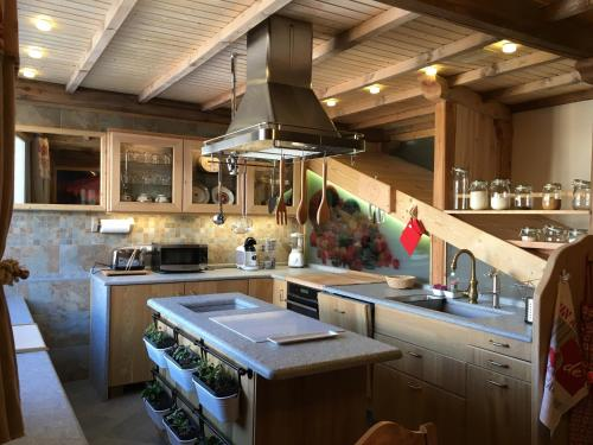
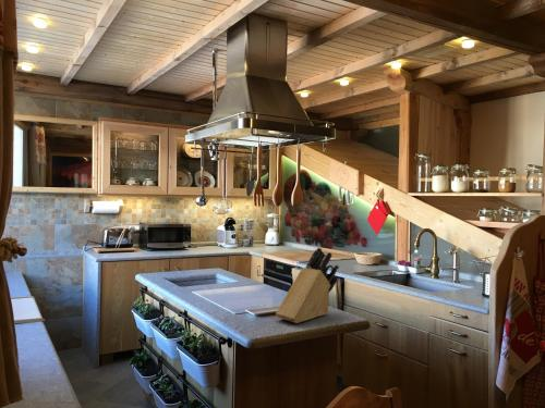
+ knife block [275,247,340,324]
